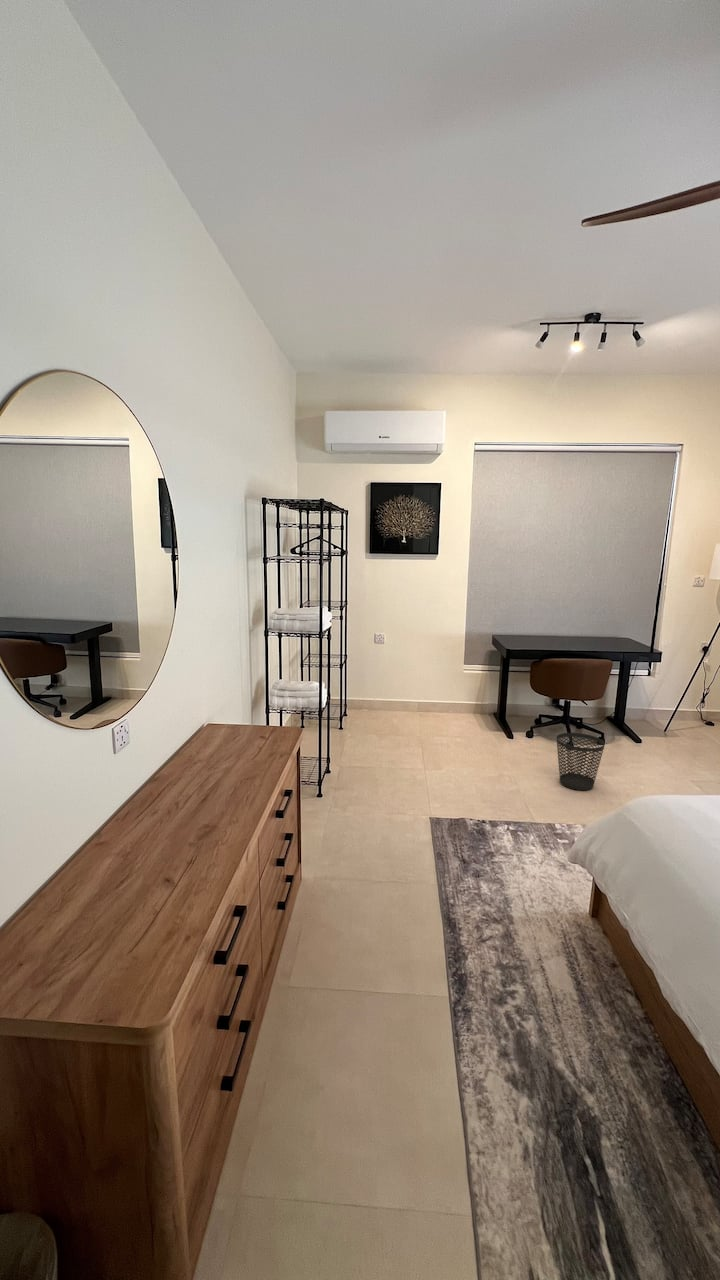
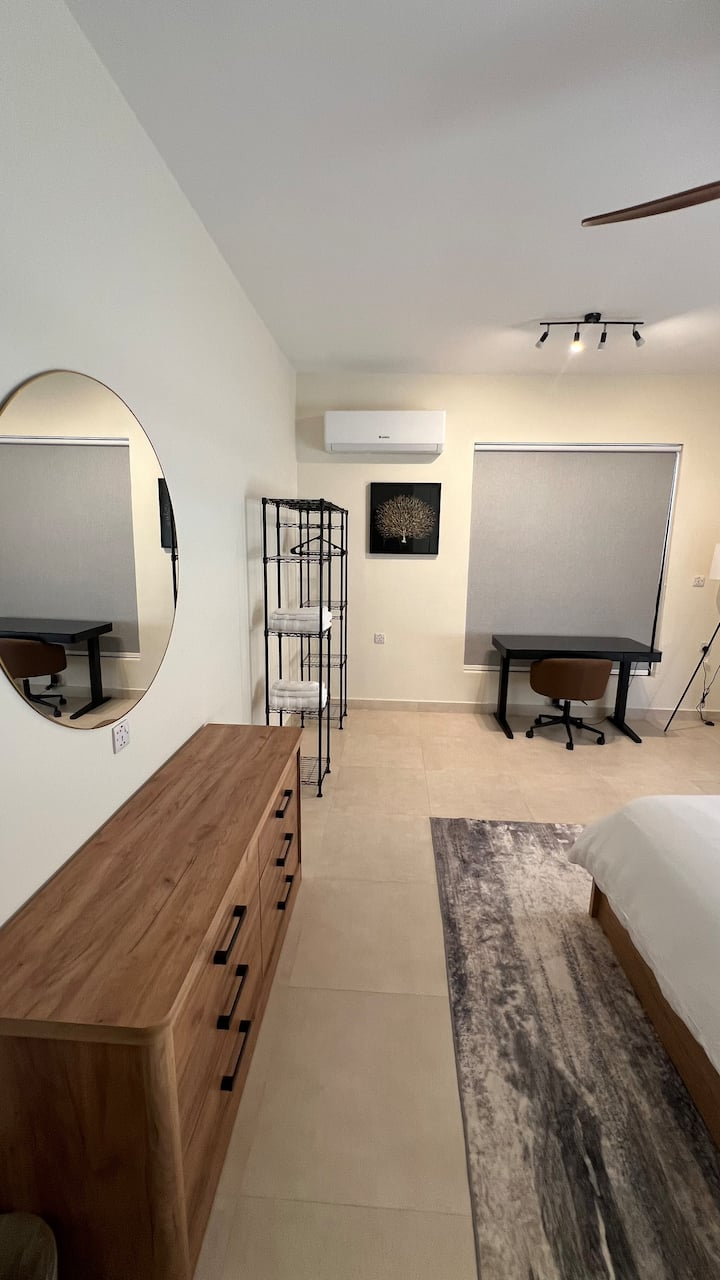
- wastebasket [555,732,606,791]
